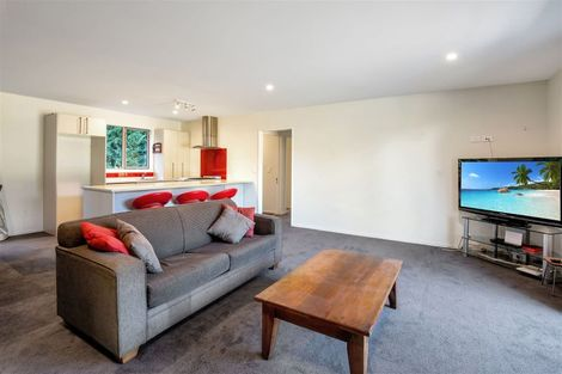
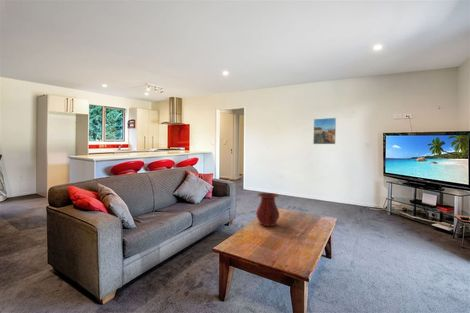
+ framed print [312,117,337,145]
+ vase [255,192,280,227]
